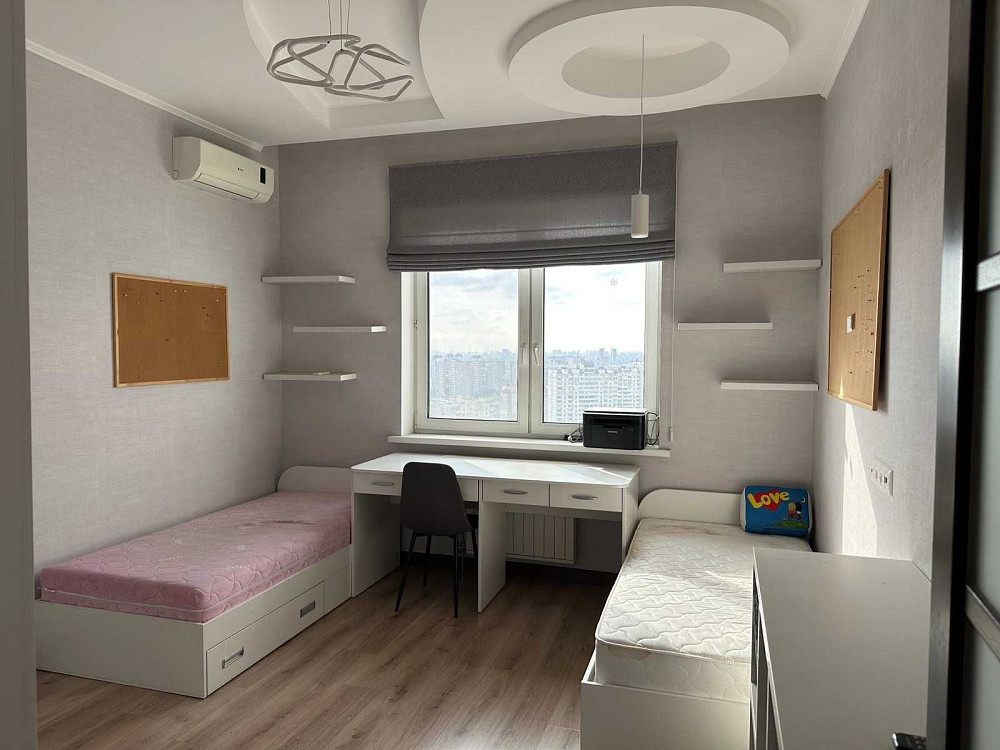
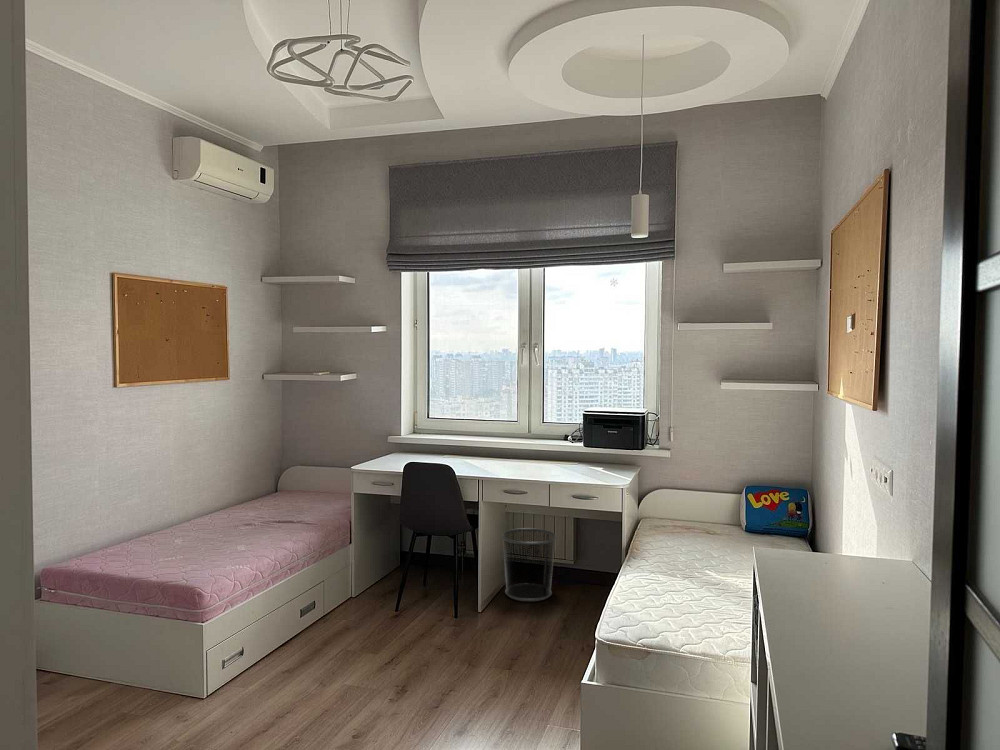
+ waste bin [501,527,558,602]
